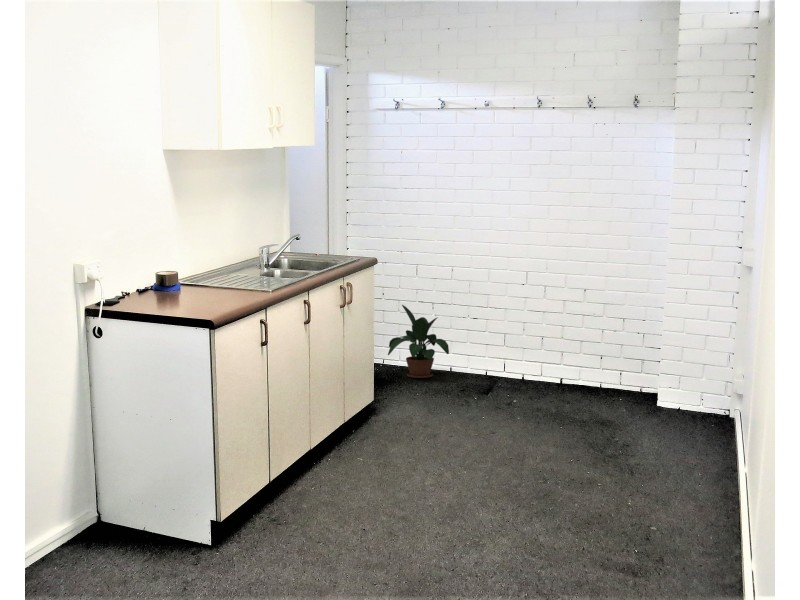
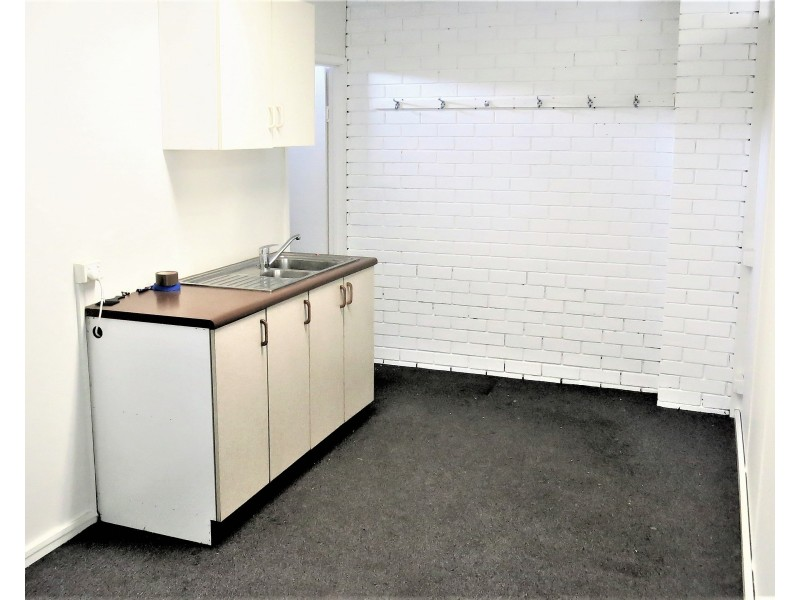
- potted plant [387,304,450,379]
